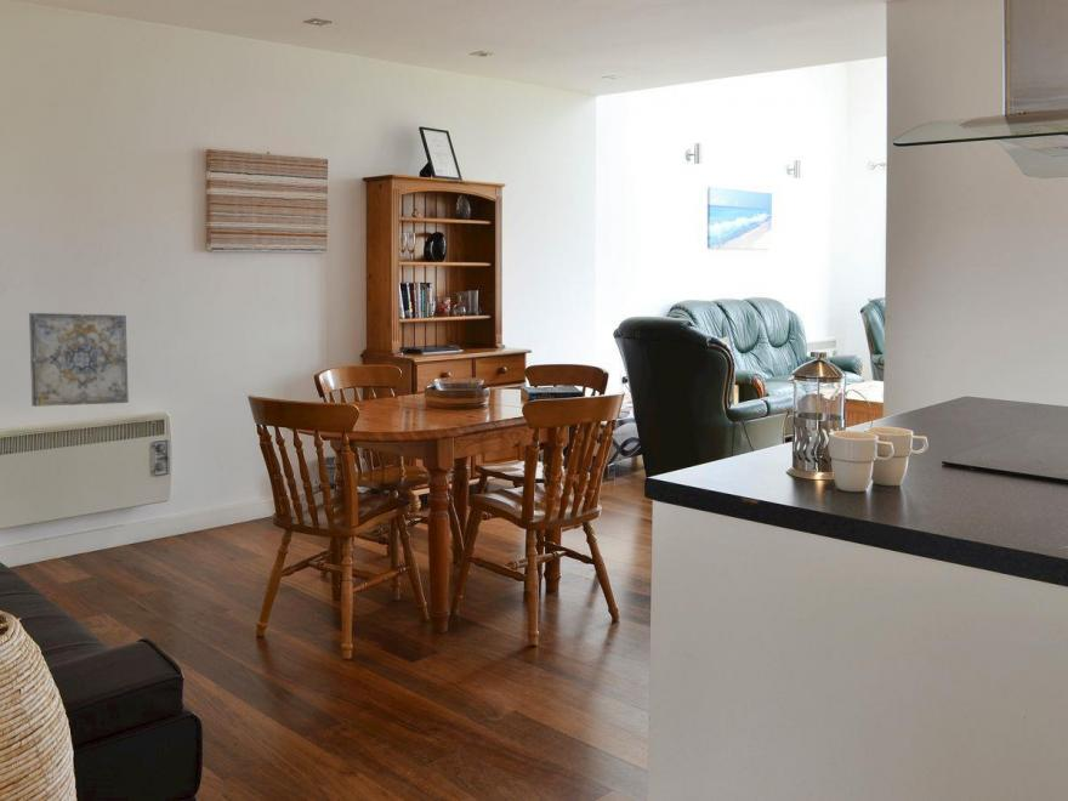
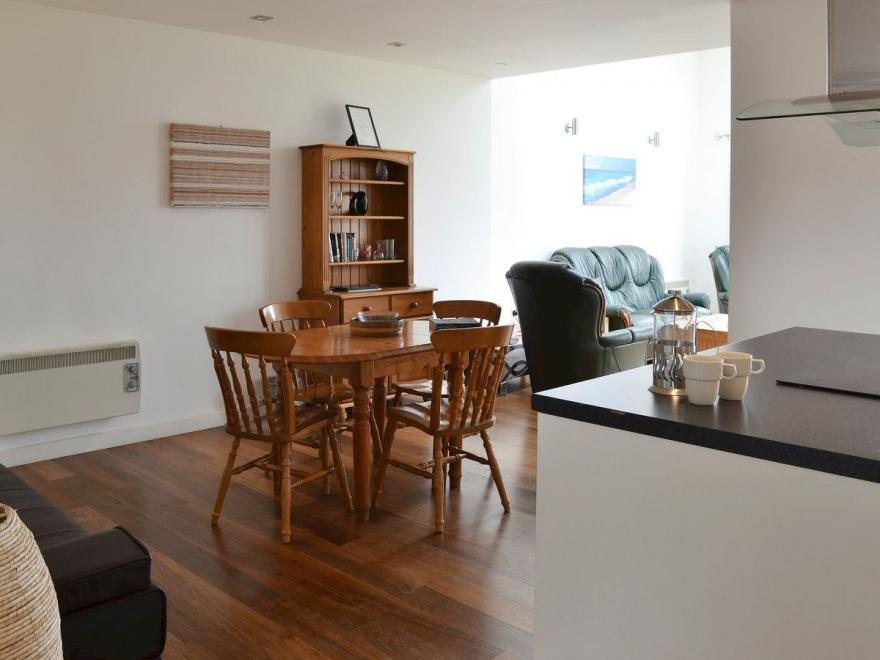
- wall art [28,312,130,408]
